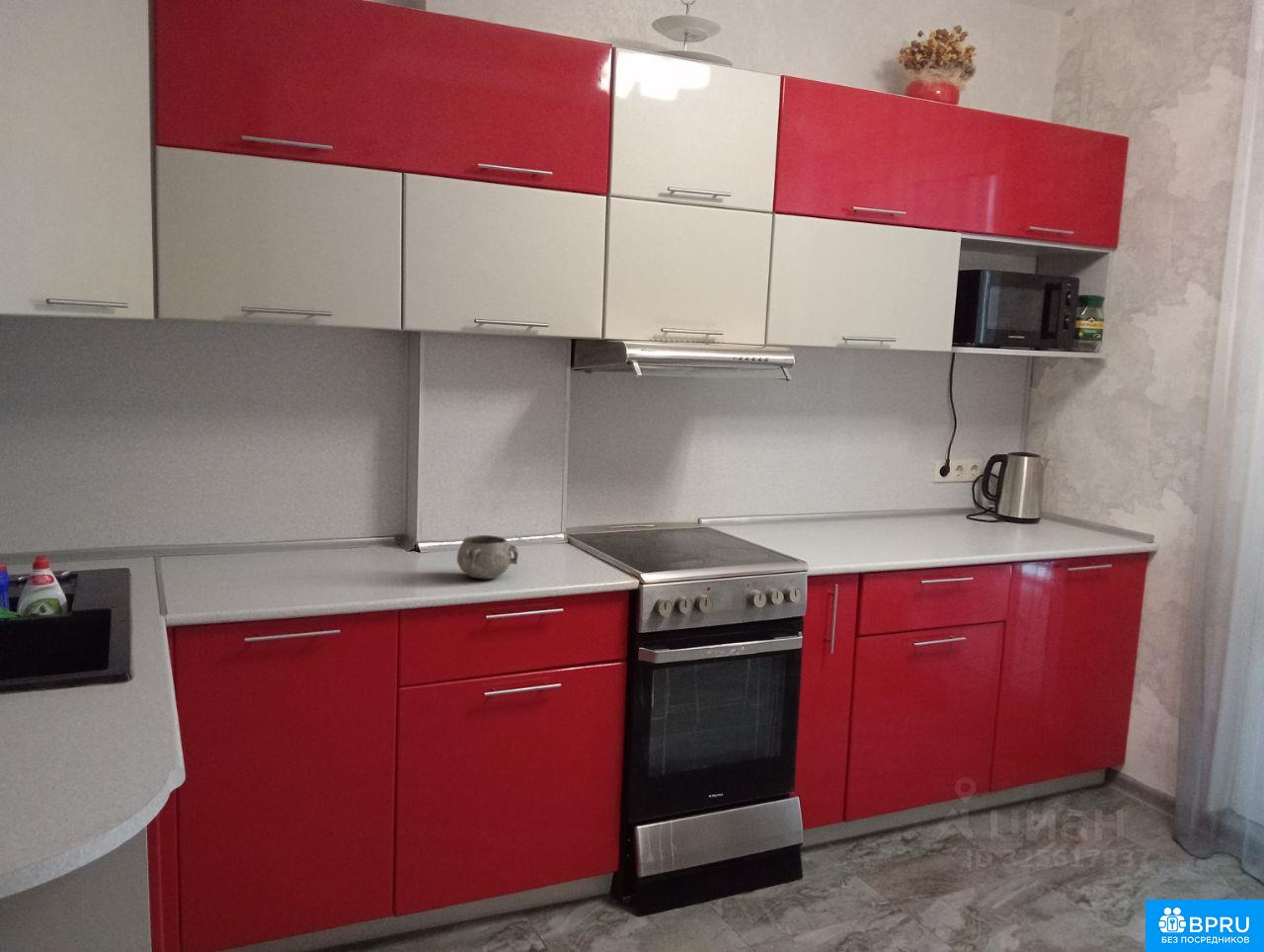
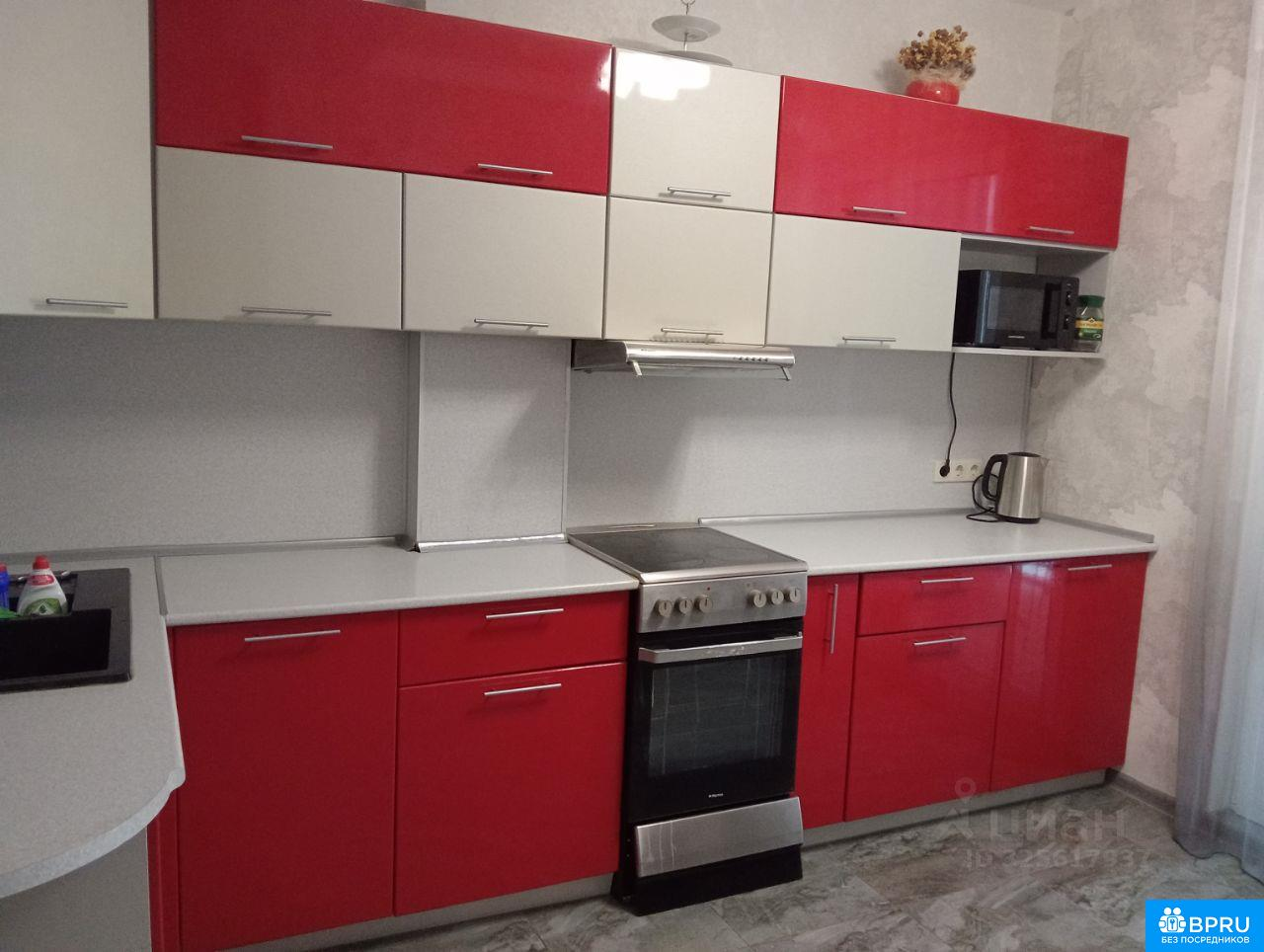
- decorative bowl [456,534,519,581]
